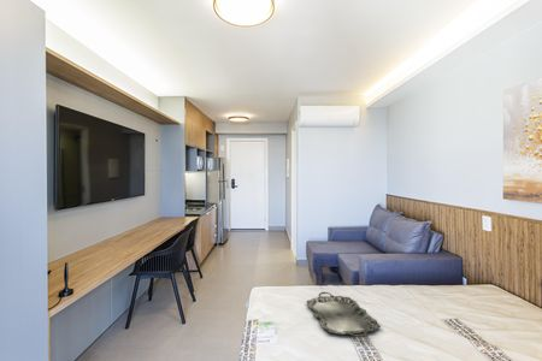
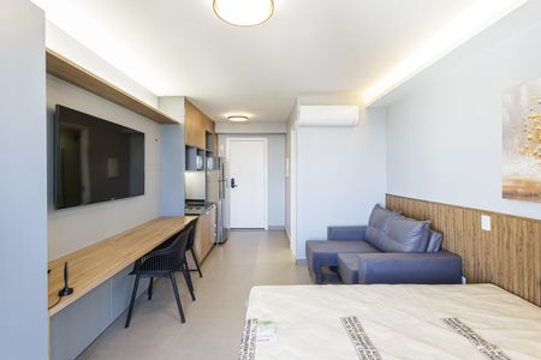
- serving tray [306,291,382,338]
